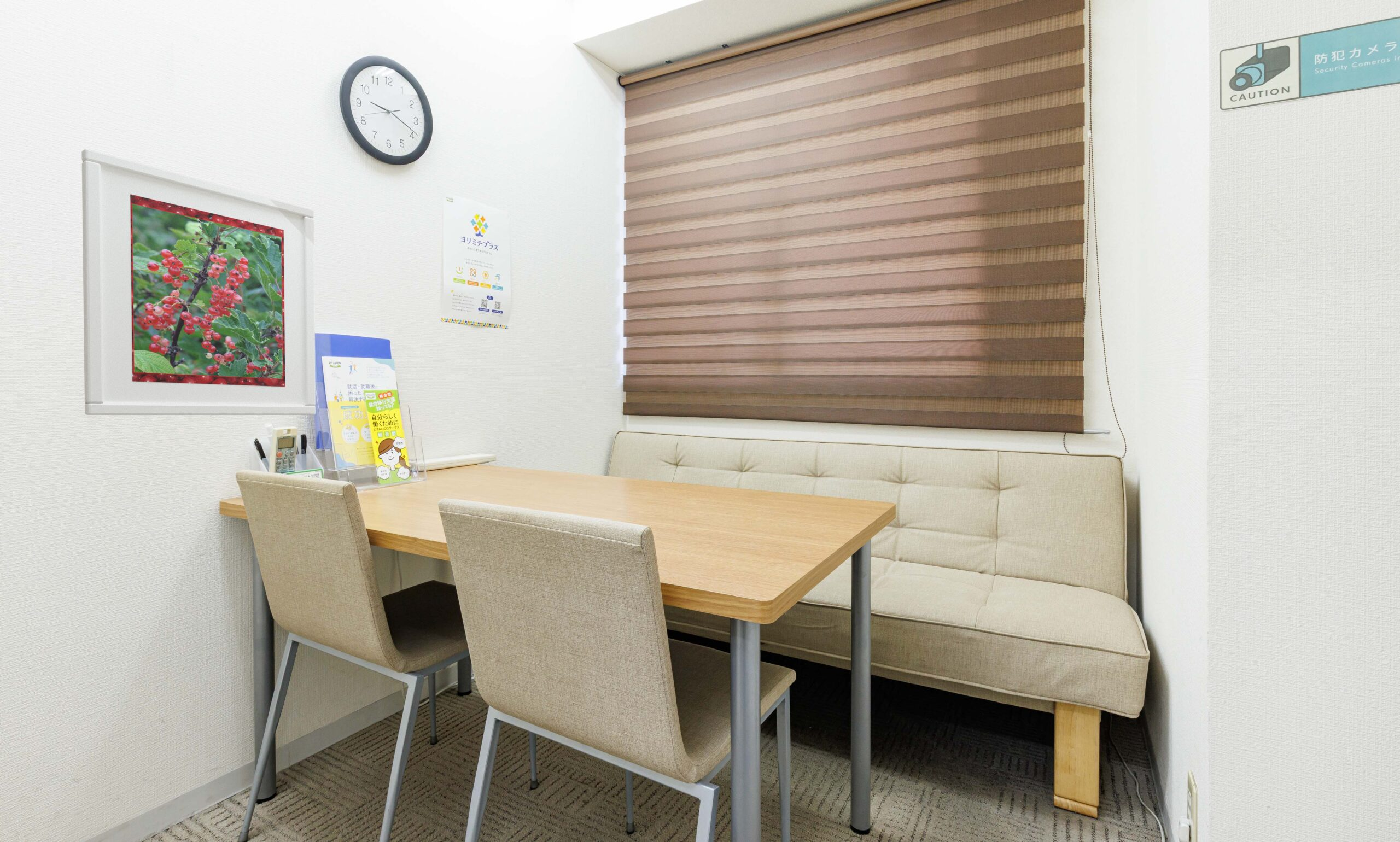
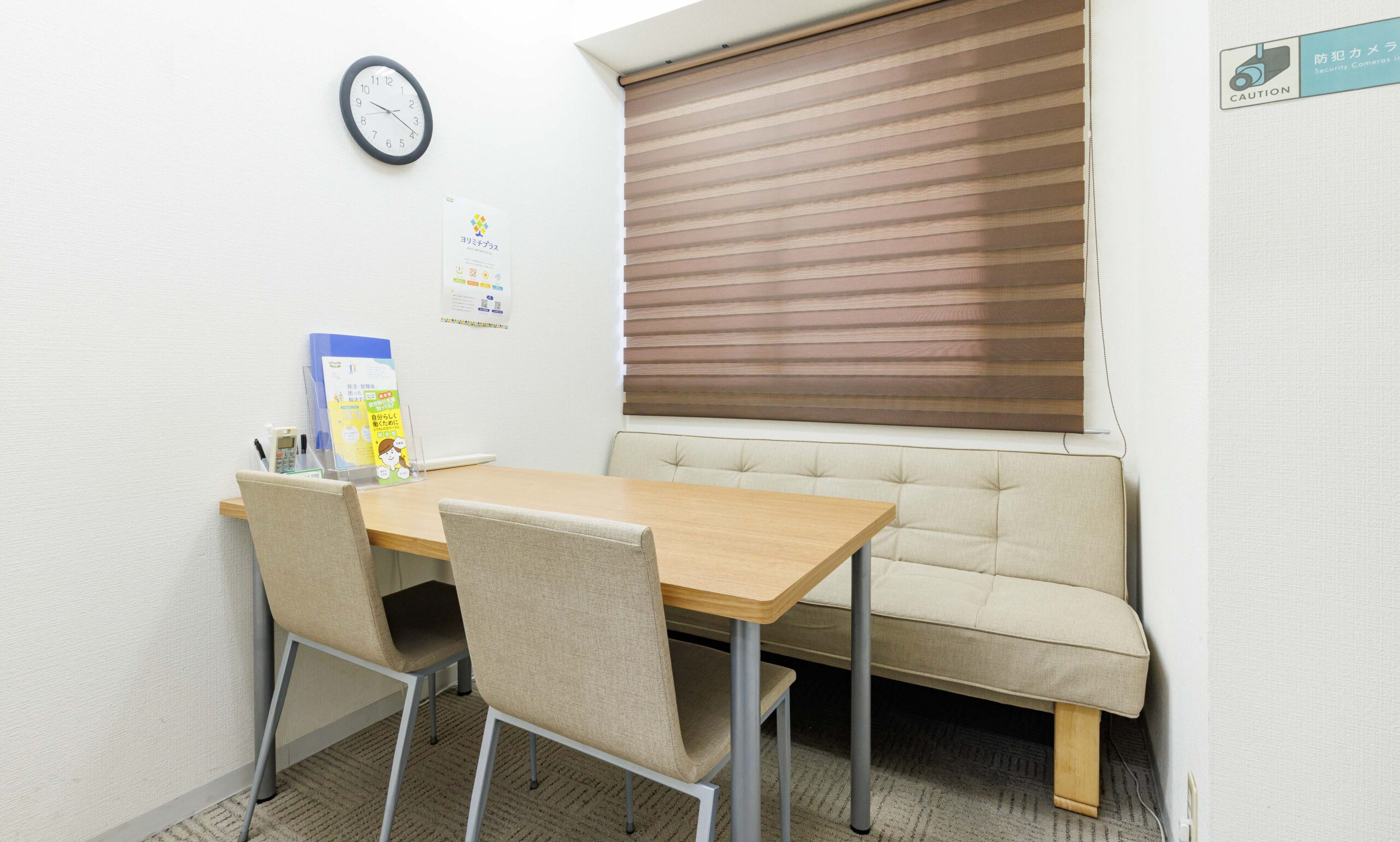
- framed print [81,148,316,416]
